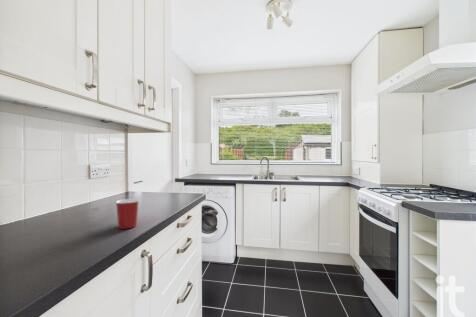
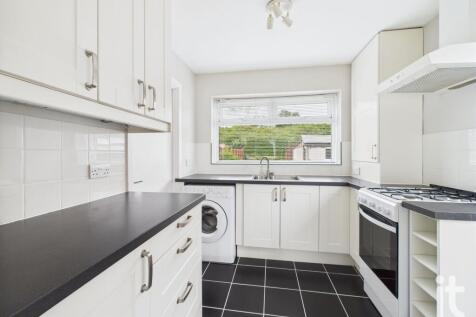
- mug [115,198,140,230]
